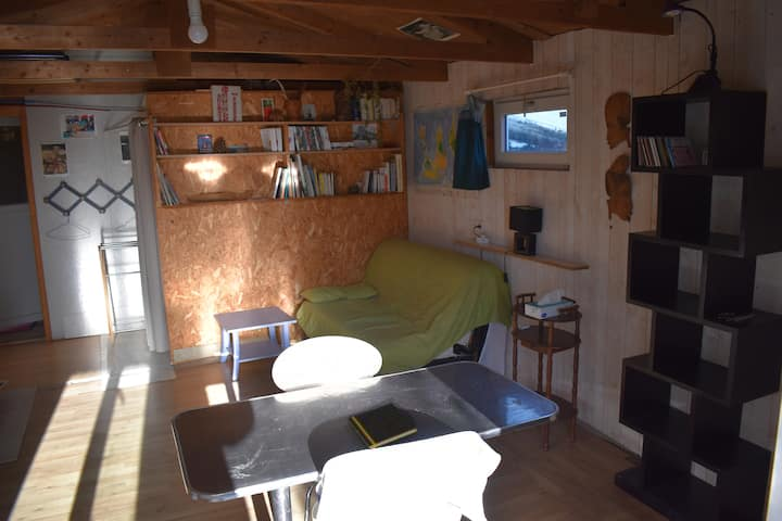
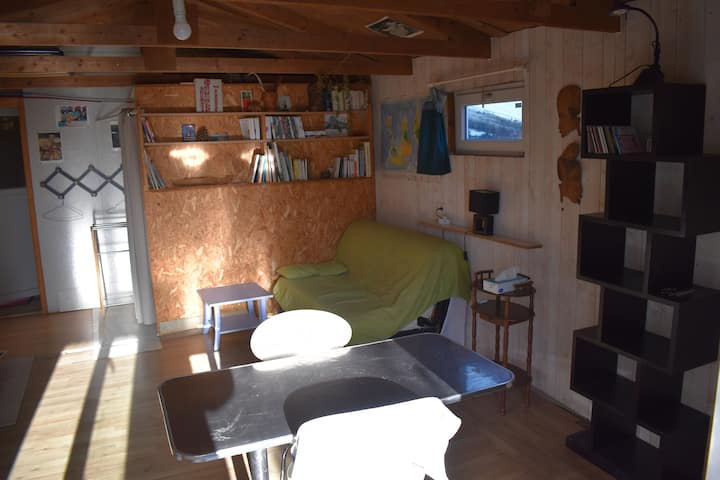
- notepad [346,402,419,450]
